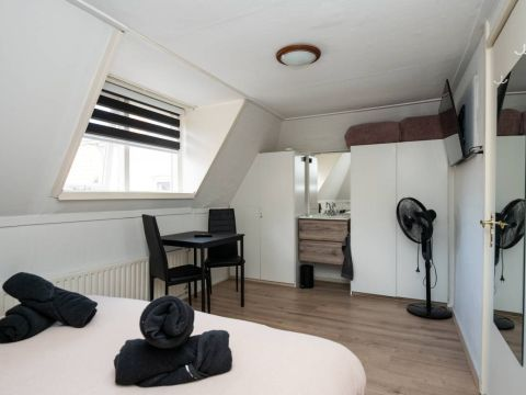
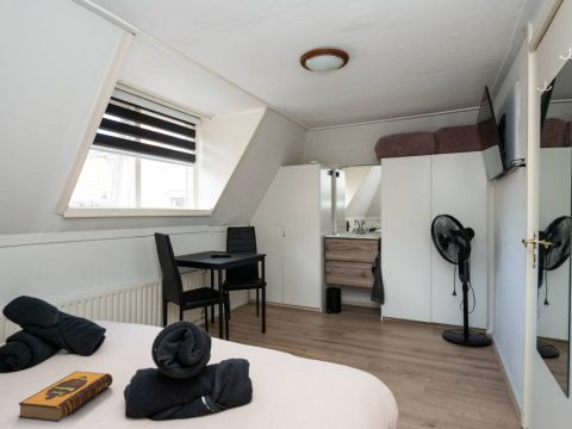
+ hardback book [17,371,114,423]
